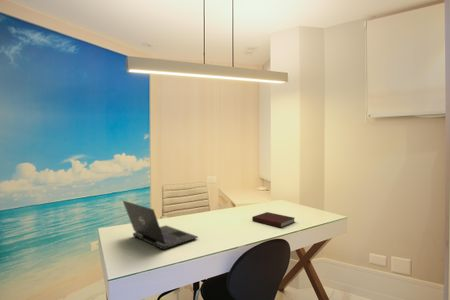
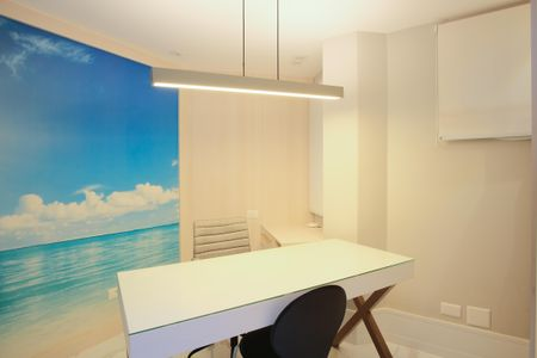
- notebook [251,211,295,229]
- laptop [122,200,199,251]
